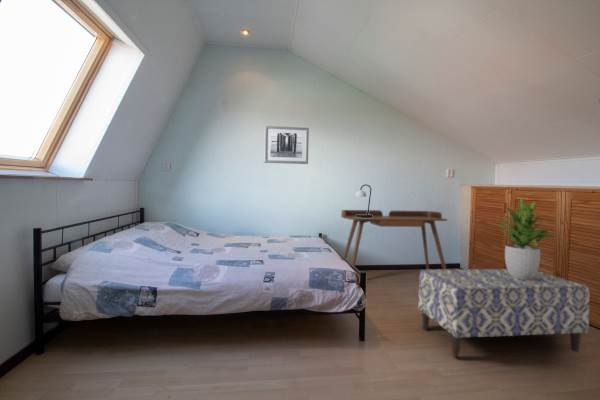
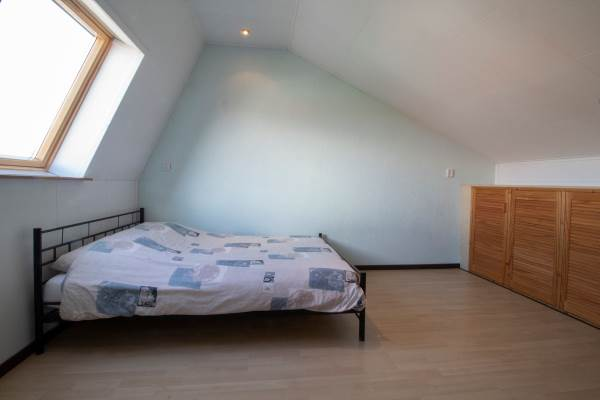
- wall art [263,125,310,165]
- bench [417,268,591,358]
- table lamp [354,183,373,218]
- potted plant [497,198,557,279]
- desk [340,209,448,269]
